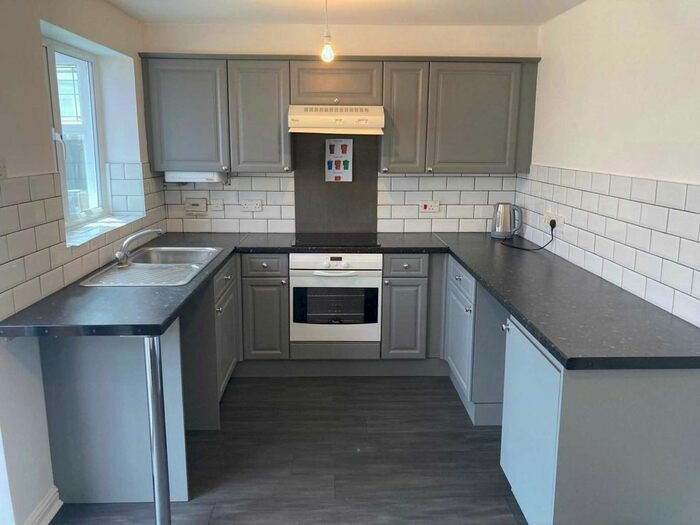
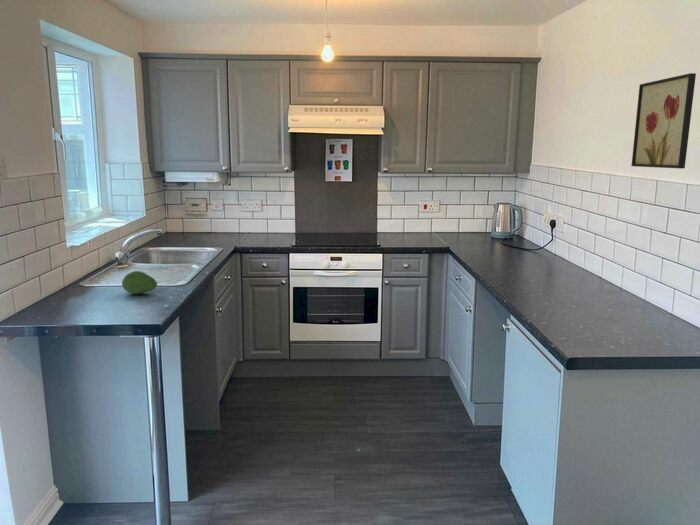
+ fruit [121,270,158,295]
+ wall art [630,72,697,169]
